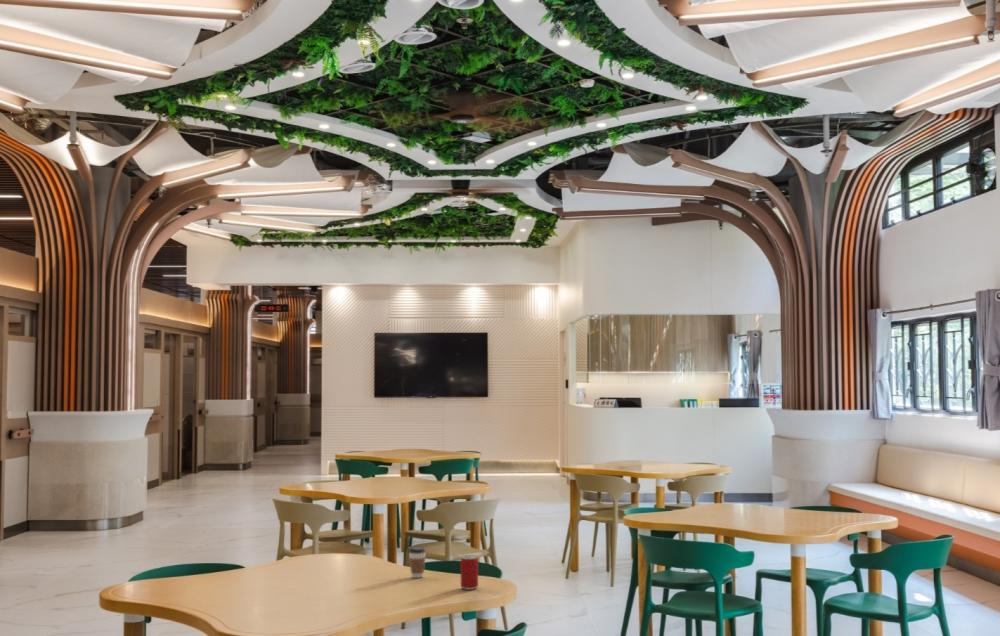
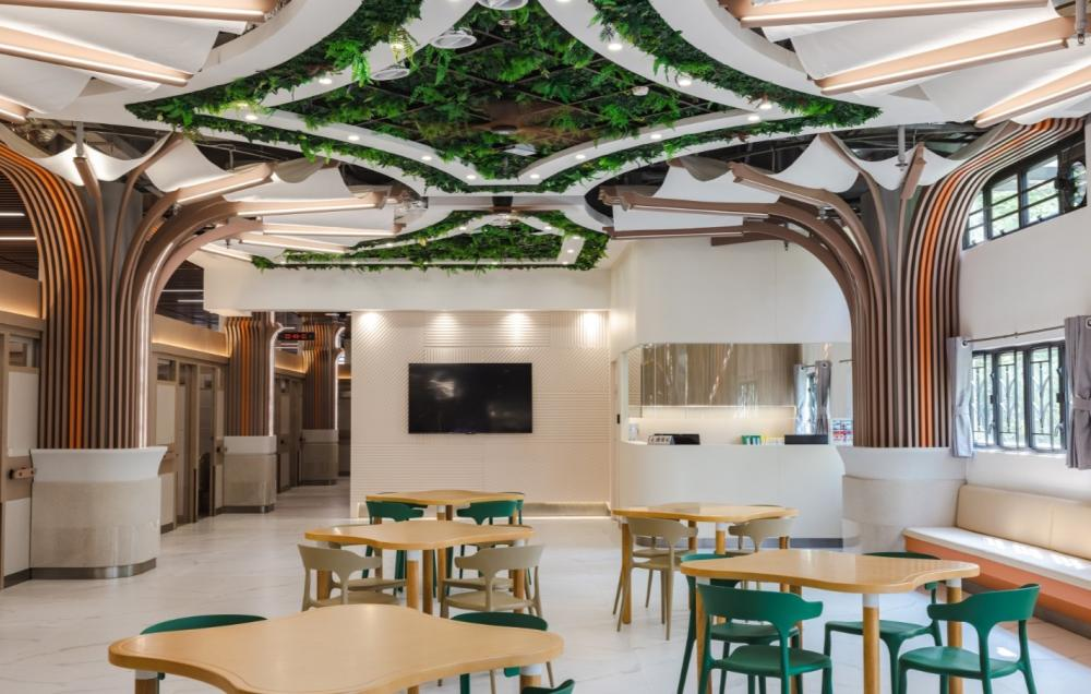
- beer can [460,554,479,591]
- coffee cup [408,546,427,579]
